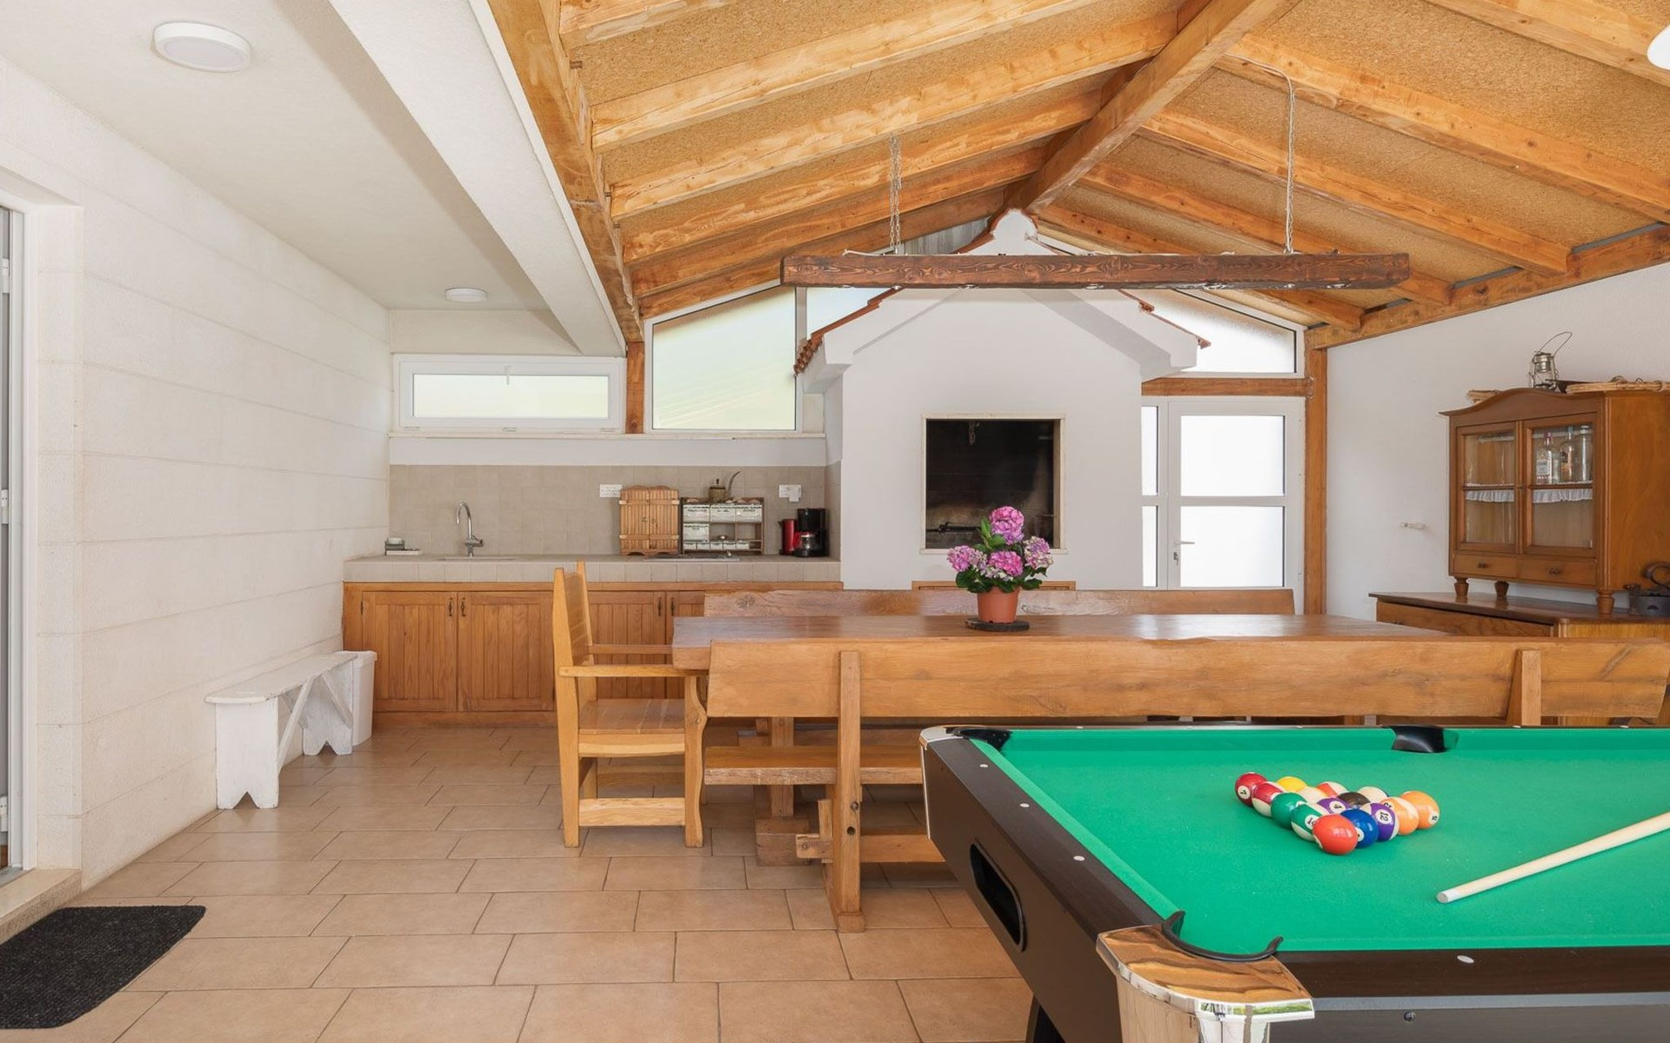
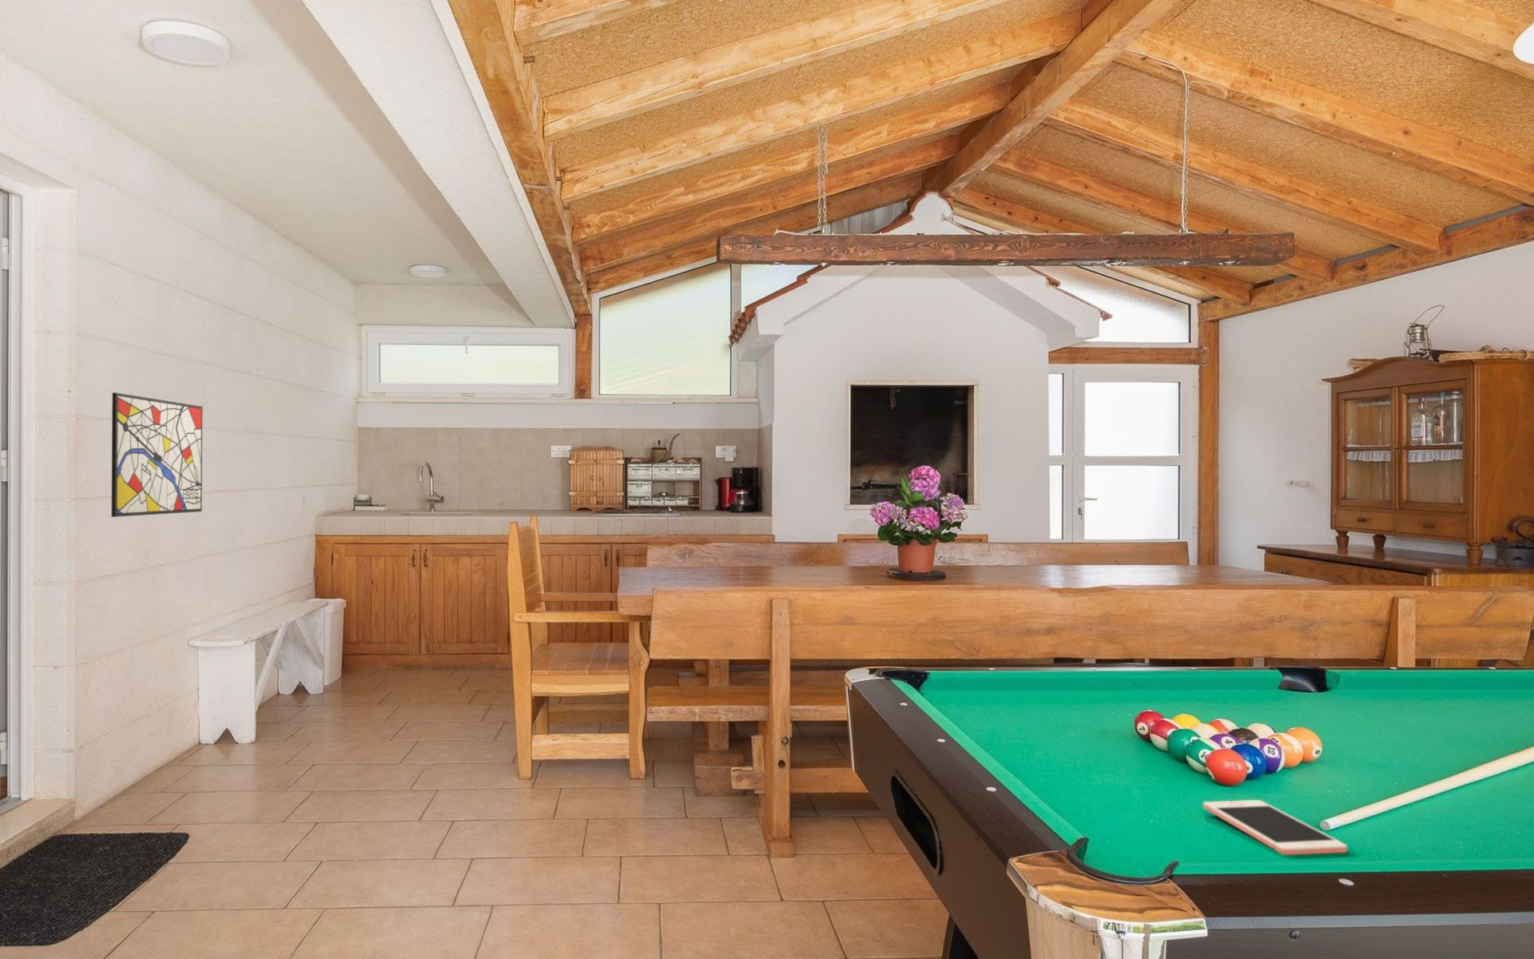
+ wall art [110,391,203,518]
+ cell phone [1203,799,1347,855]
